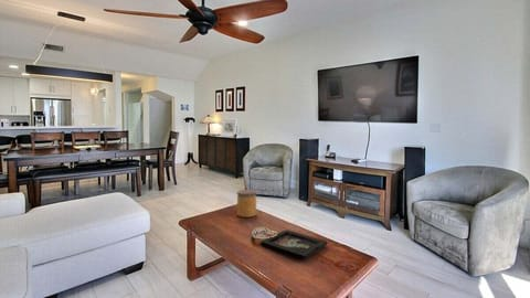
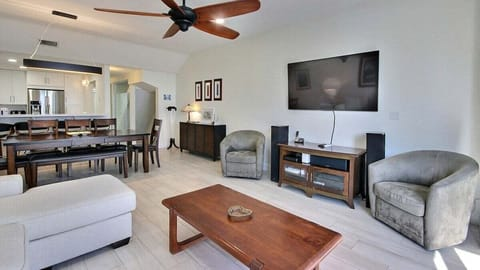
- jar [236,189,257,219]
- decorative tray [259,228,328,260]
